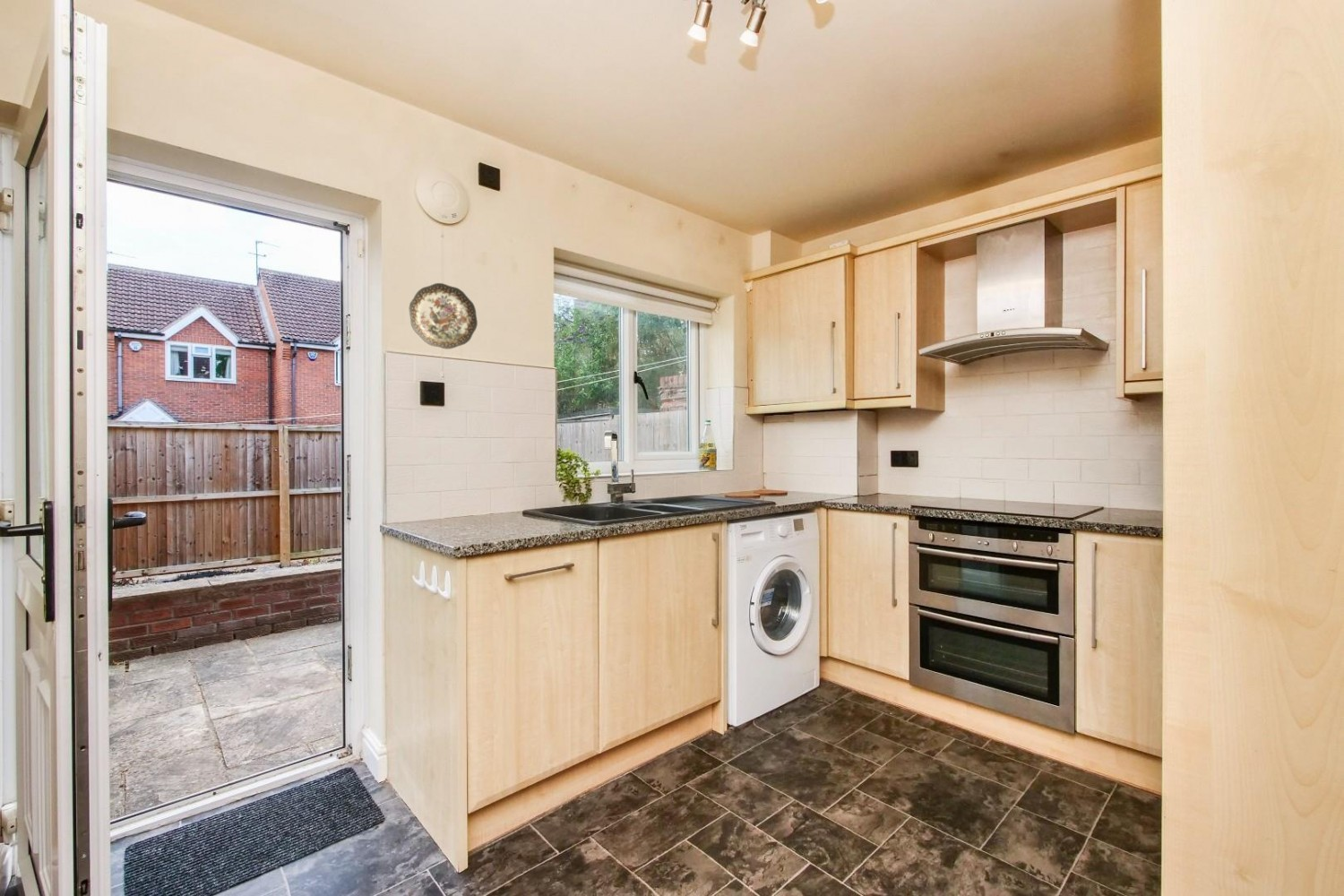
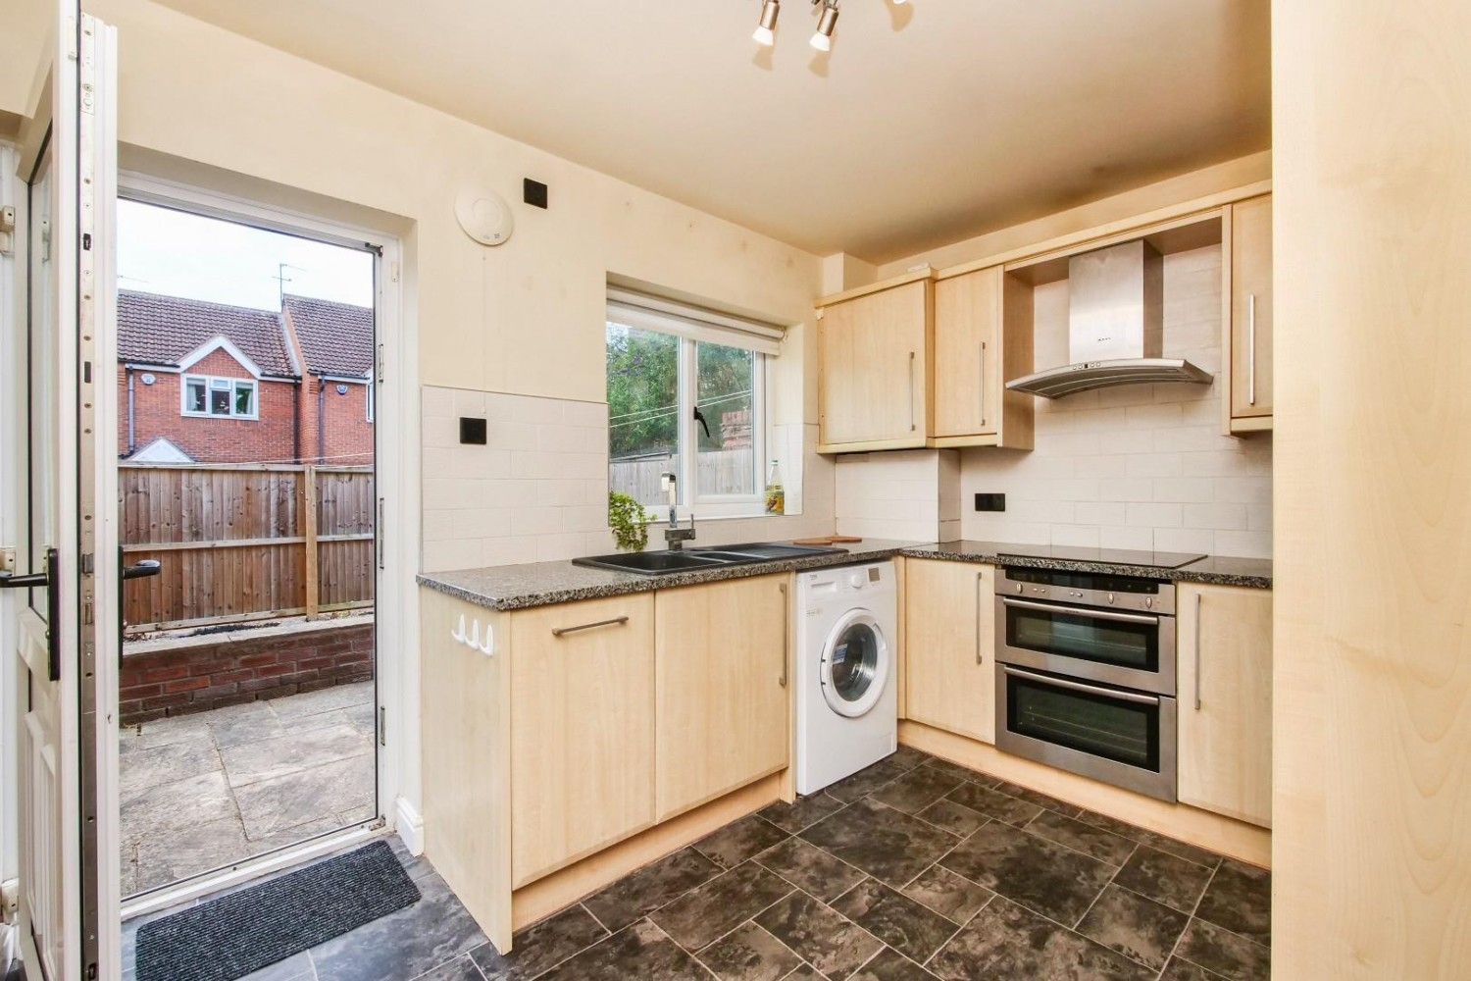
- decorative plate [409,282,478,349]
